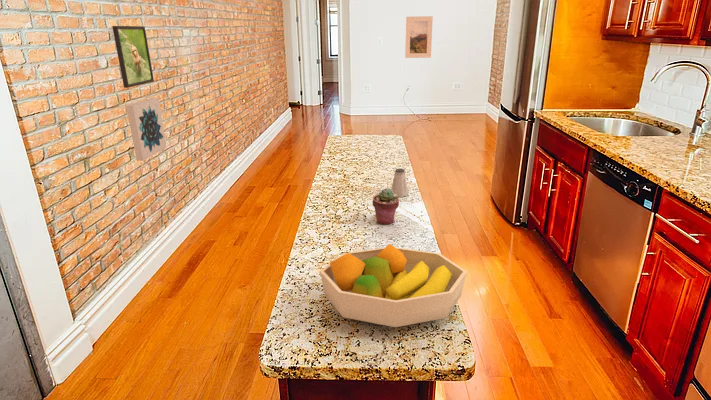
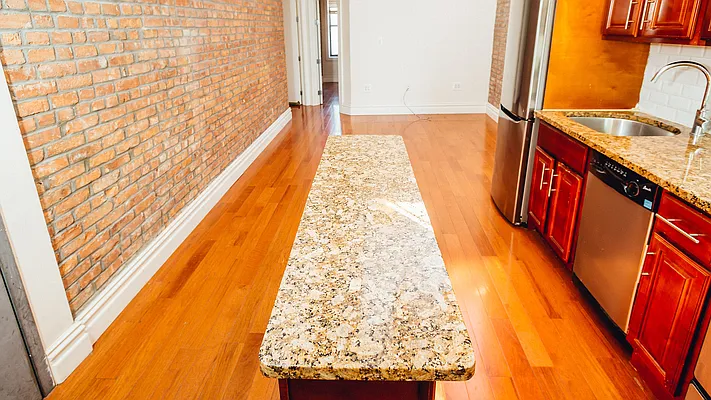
- potted succulent [372,188,400,225]
- fruit bowl [319,243,468,328]
- saltshaker [391,168,409,198]
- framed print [404,15,434,59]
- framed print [111,25,155,89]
- wall art [125,97,168,162]
